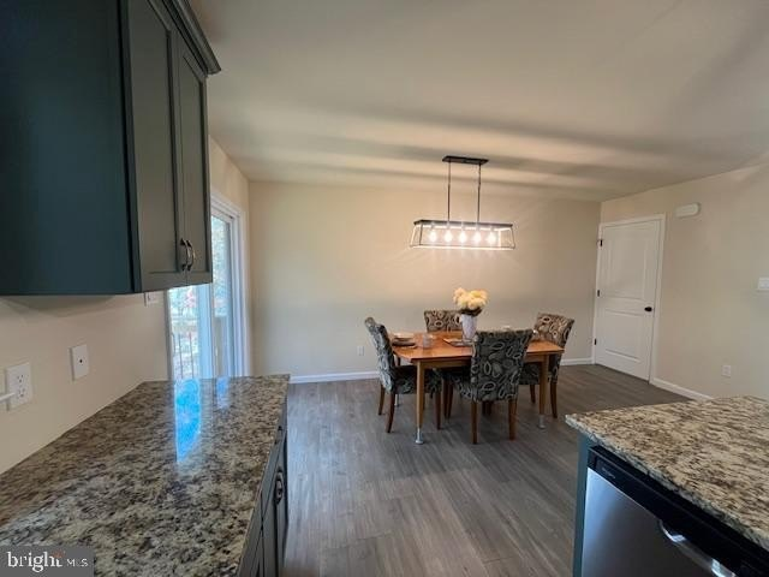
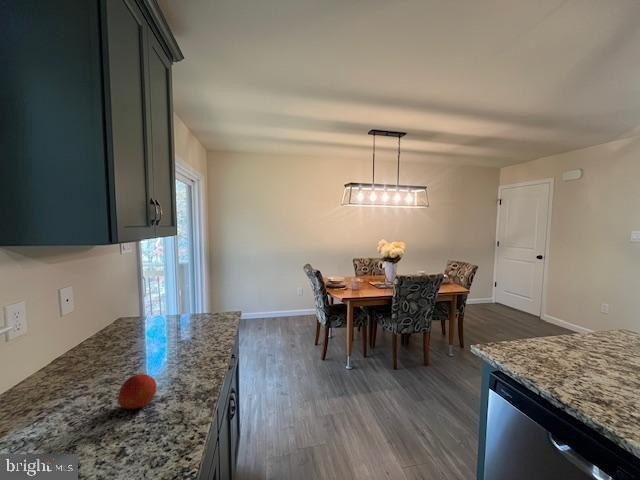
+ fruit [117,373,157,413]
